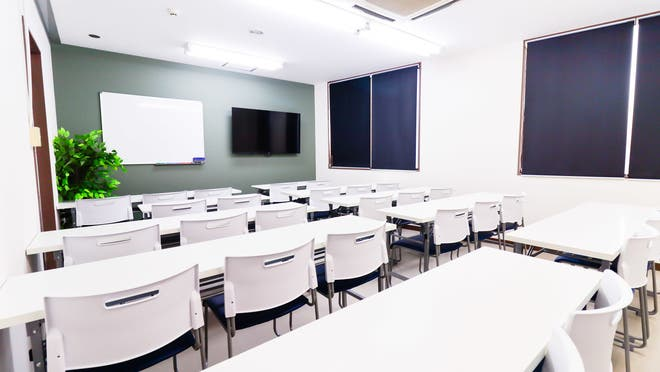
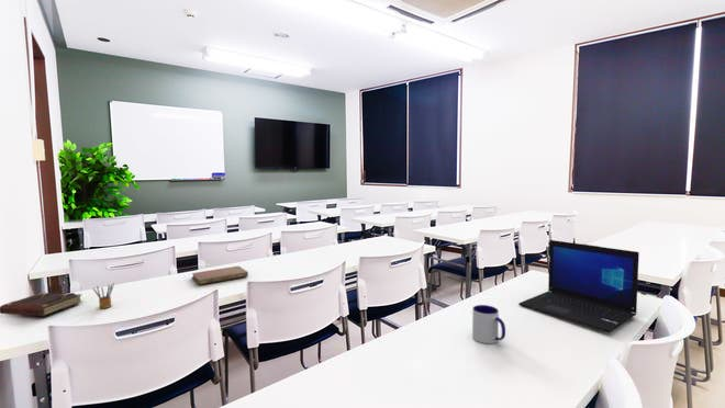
+ notebook [191,265,249,286]
+ book [0,292,83,317]
+ mug [471,304,506,344]
+ laptop [517,239,640,333]
+ pencil box [91,282,115,309]
